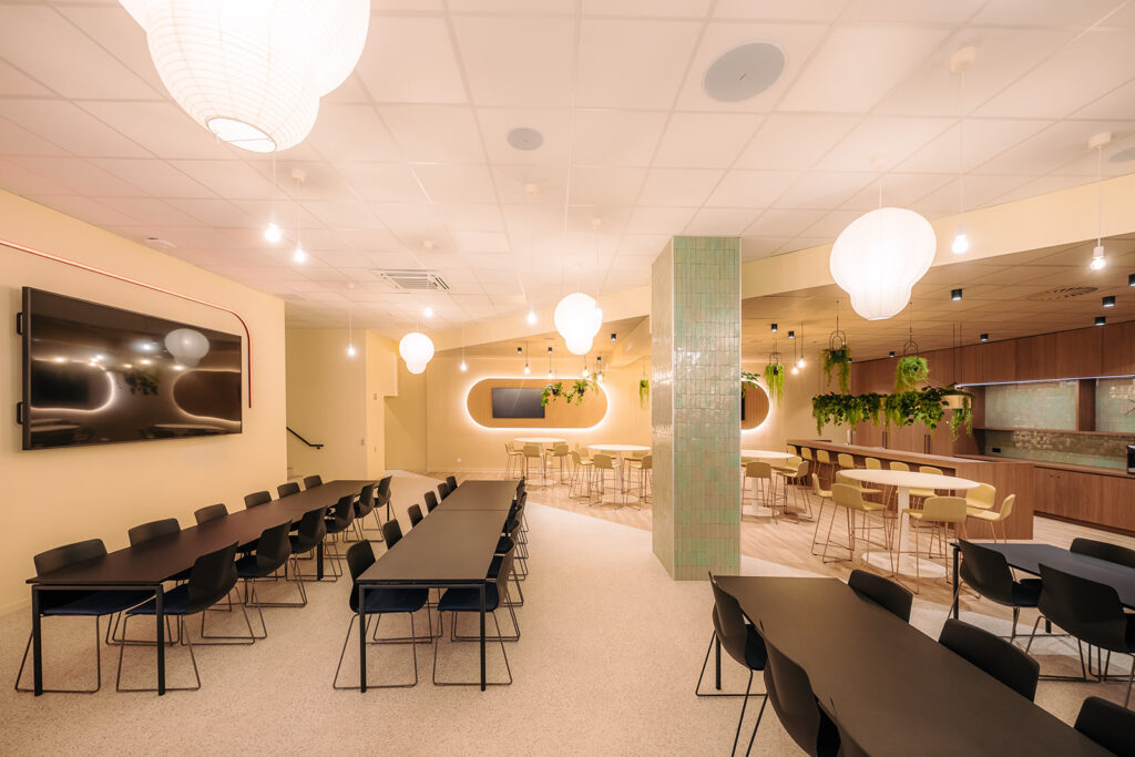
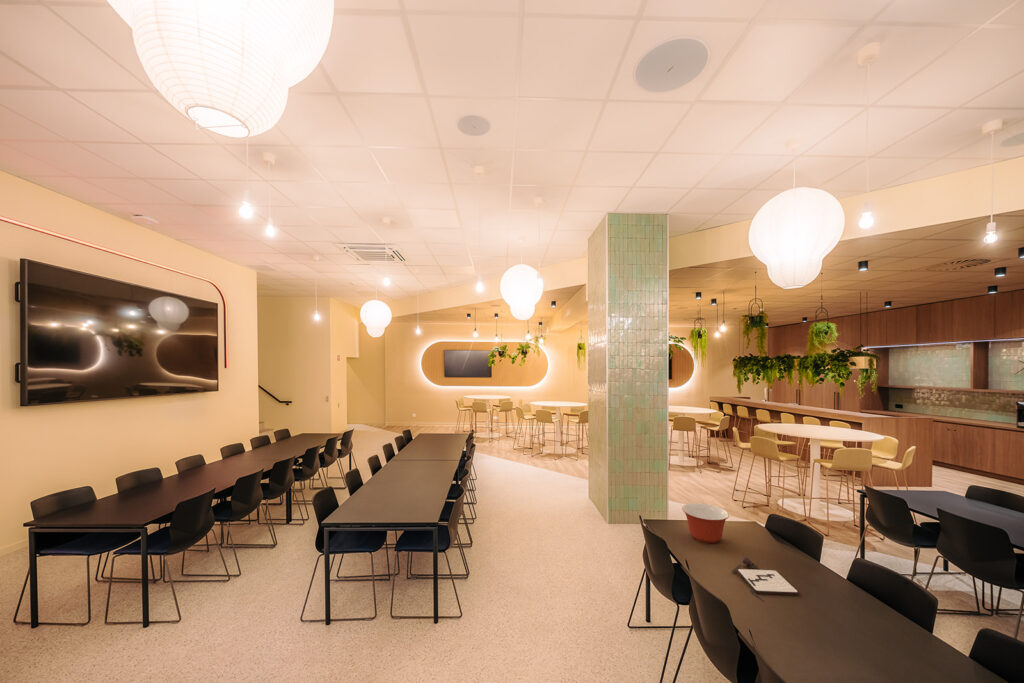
+ board game [731,556,799,602]
+ mixing bowl [681,502,730,544]
